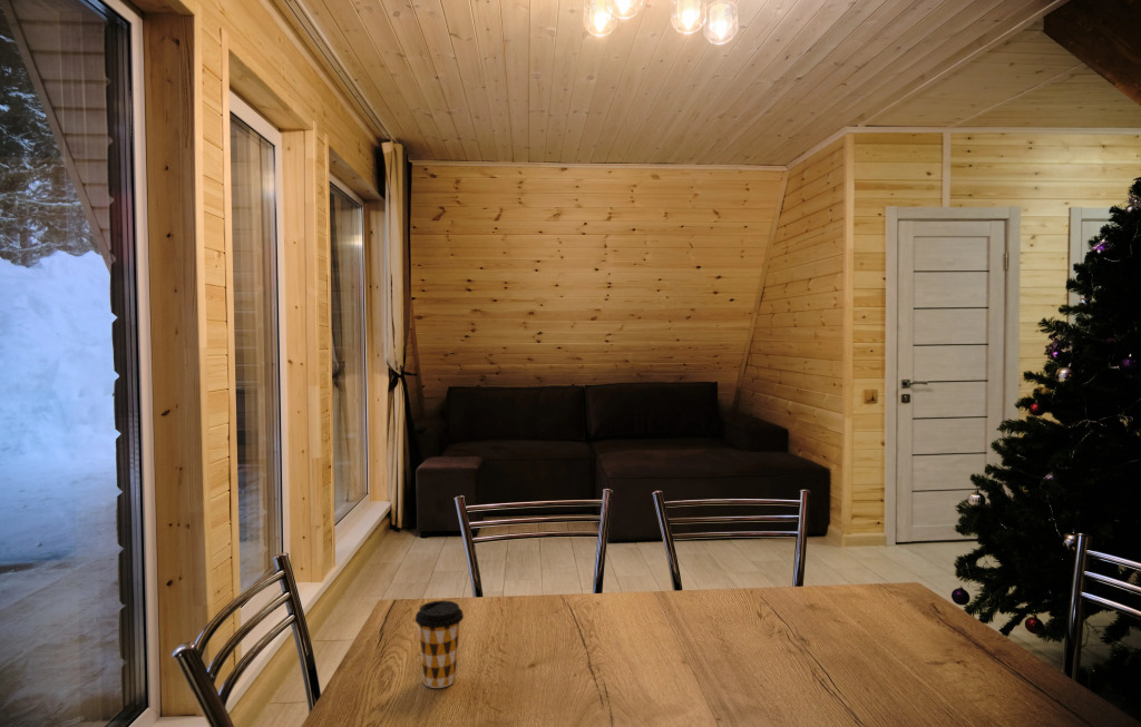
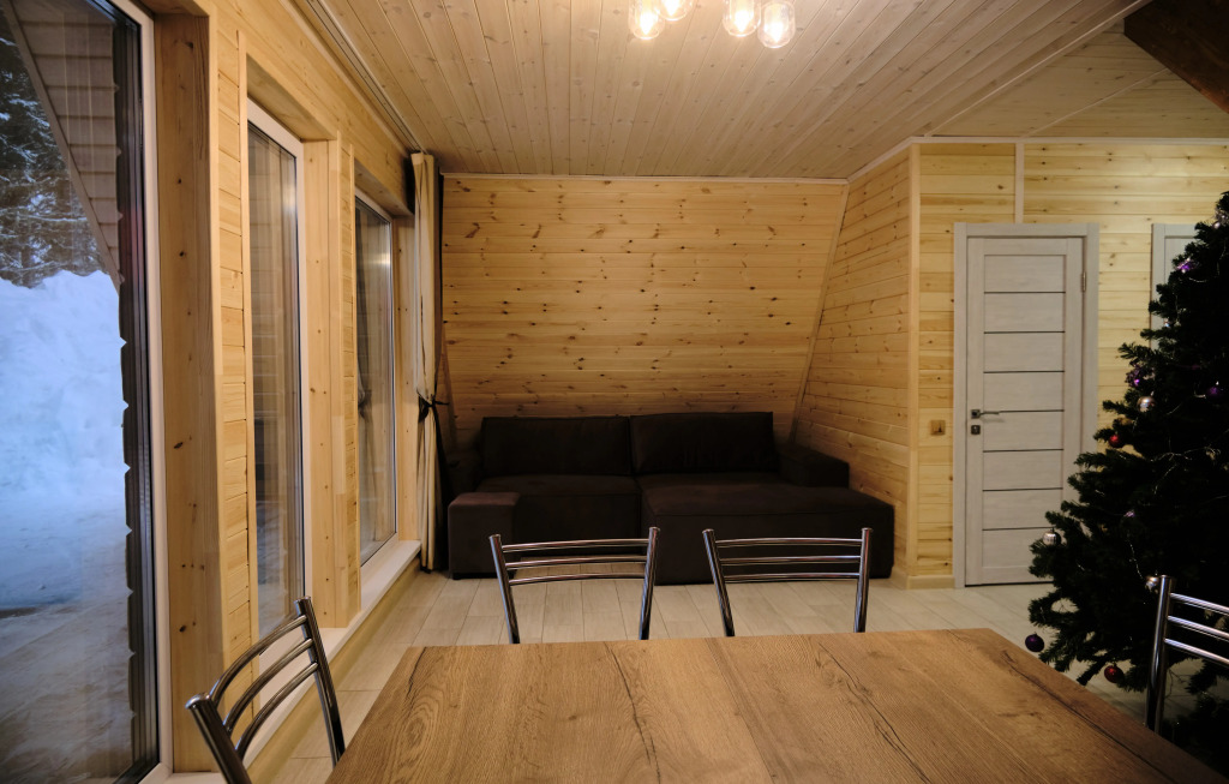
- coffee cup [415,599,465,689]
